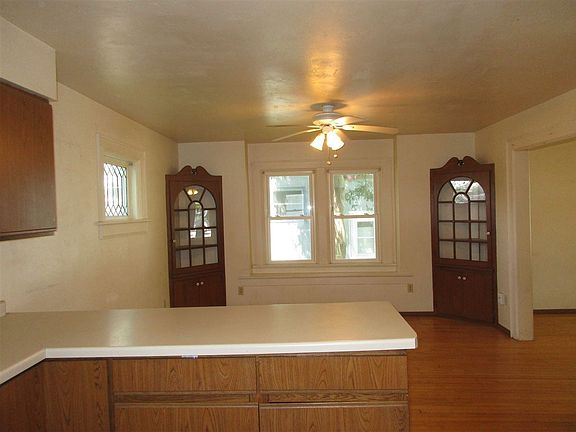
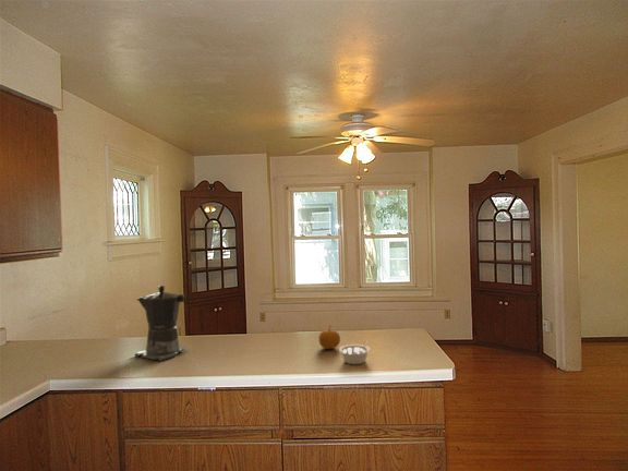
+ coffee maker [134,285,189,362]
+ fruit [318,325,341,350]
+ legume [338,340,371,365]
